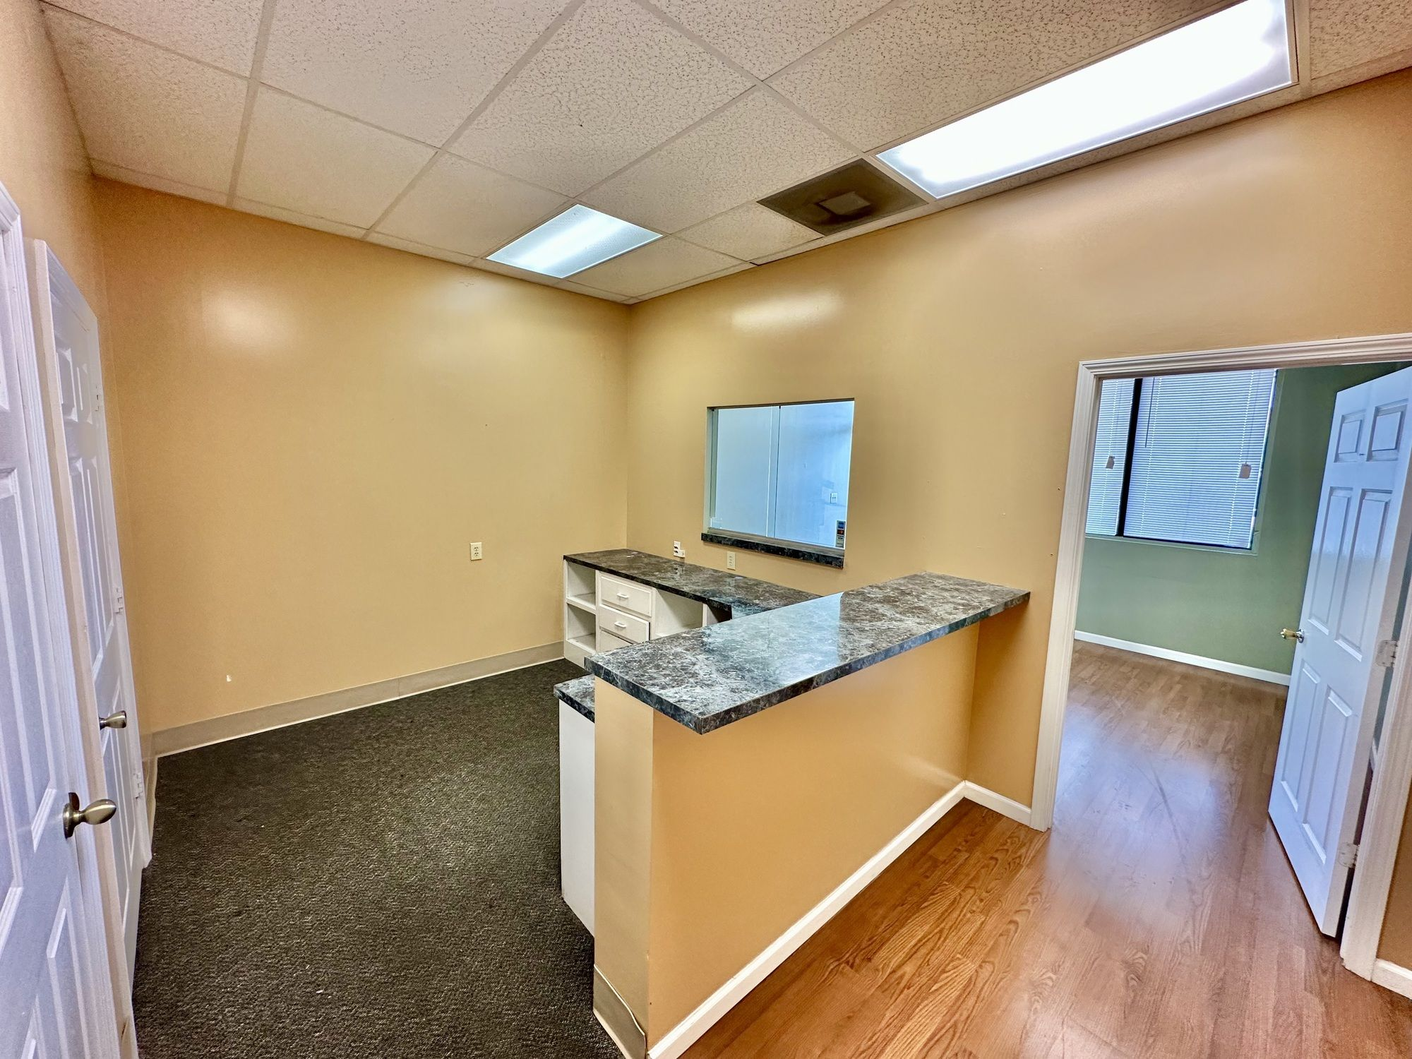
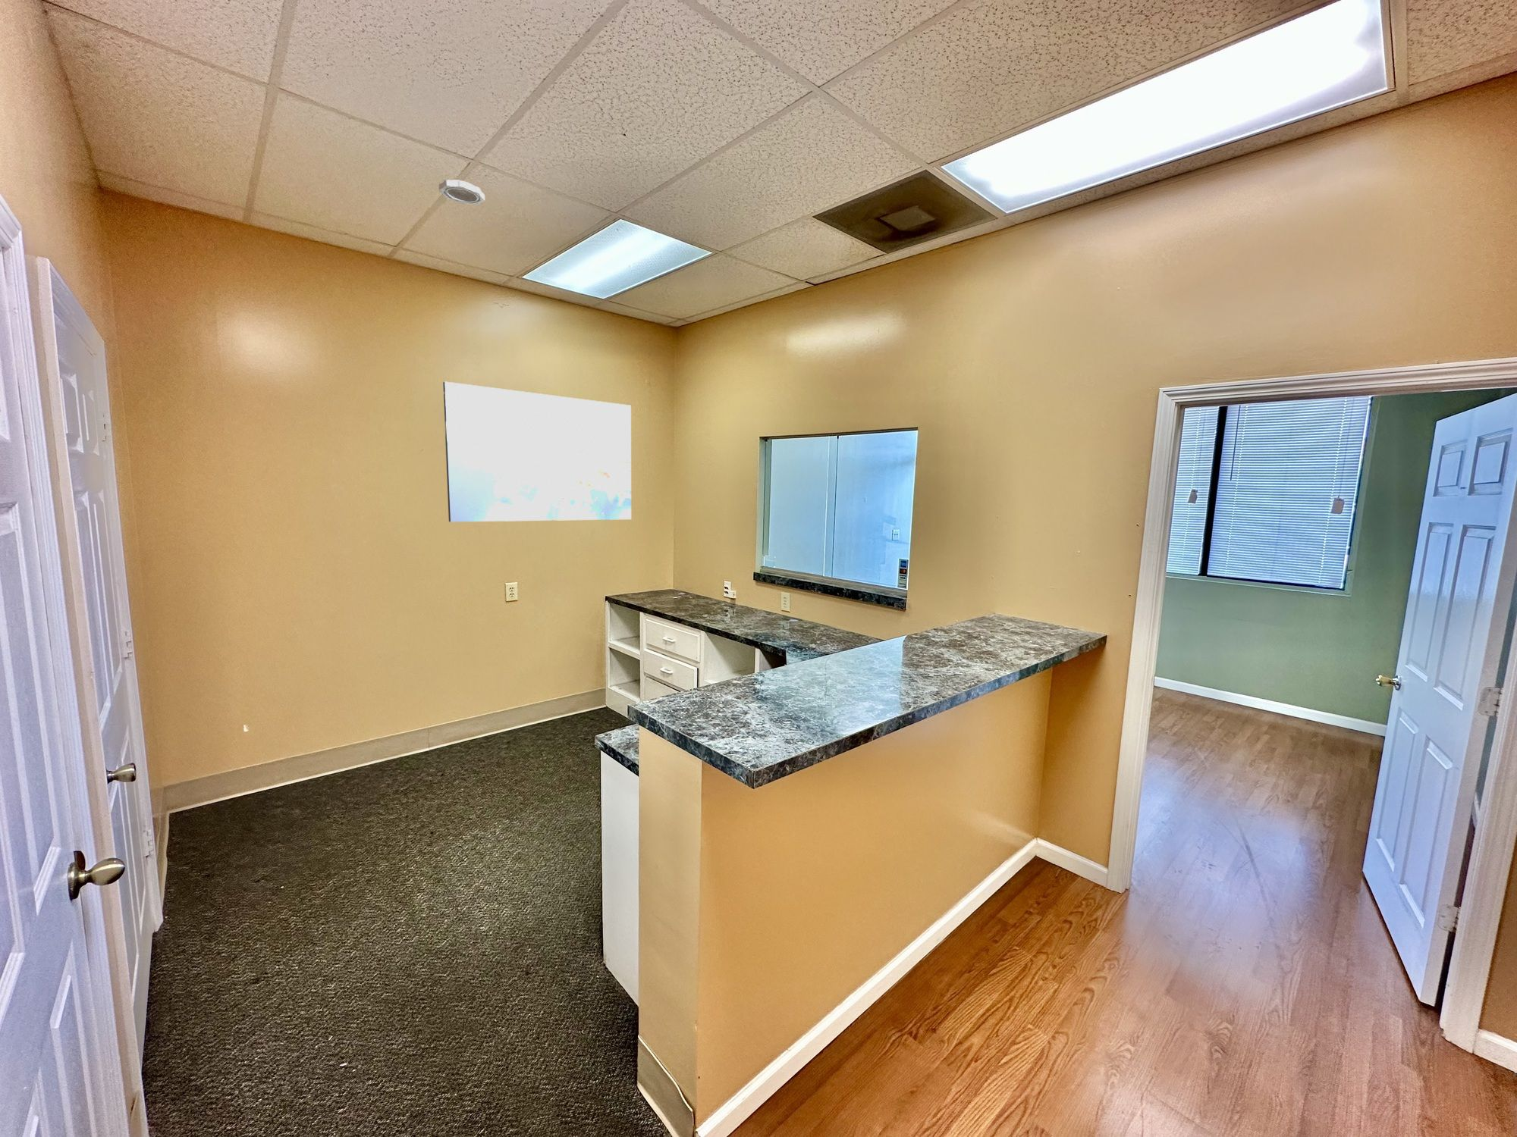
+ wall art [442,381,632,522]
+ smoke detector [438,179,485,205]
